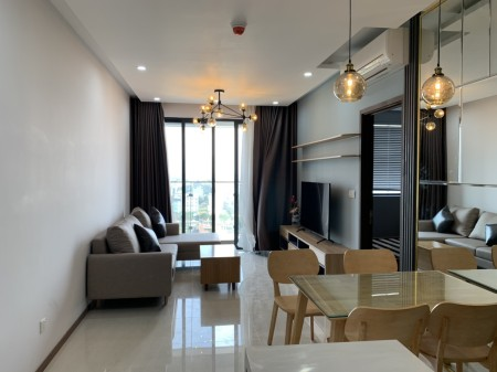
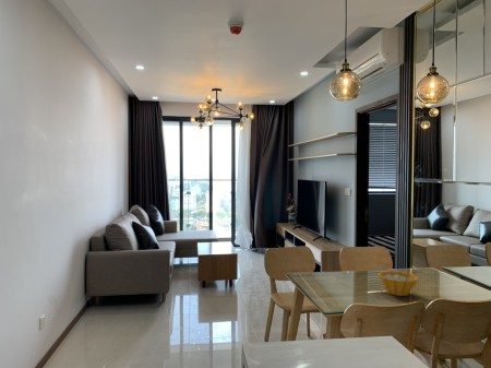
+ bowl [376,270,420,297]
